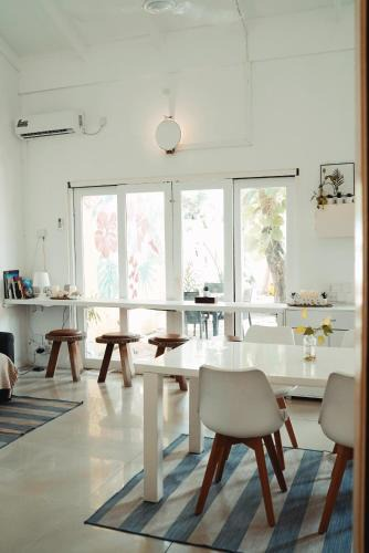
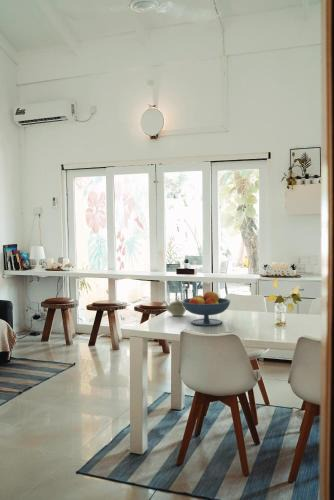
+ fruit bowl [181,290,231,327]
+ teapot [161,295,190,317]
